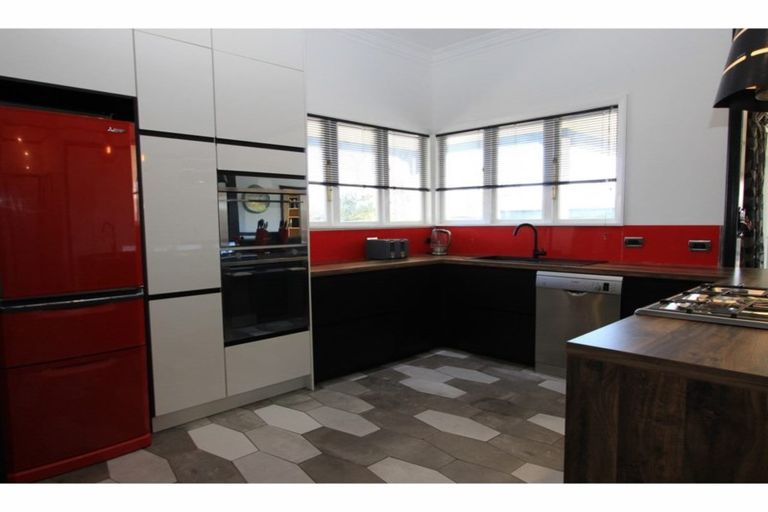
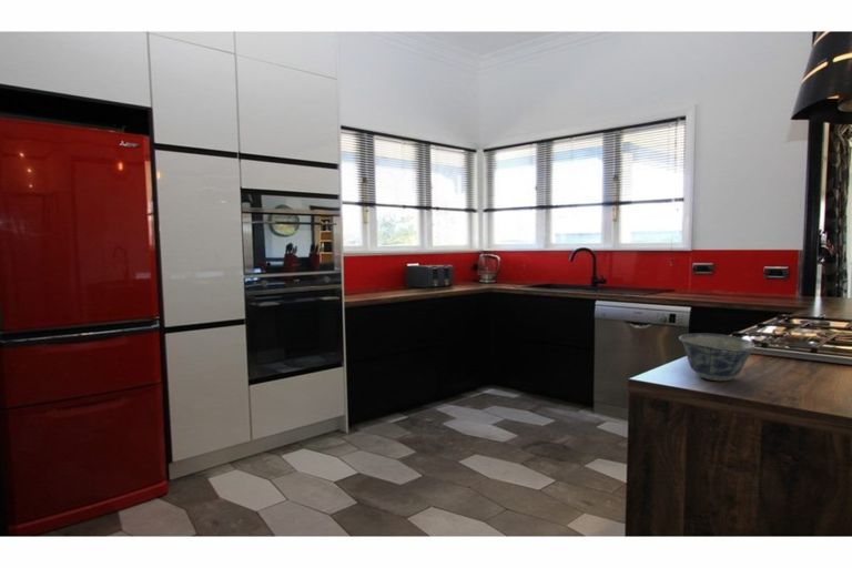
+ bowl [678,332,757,382]
